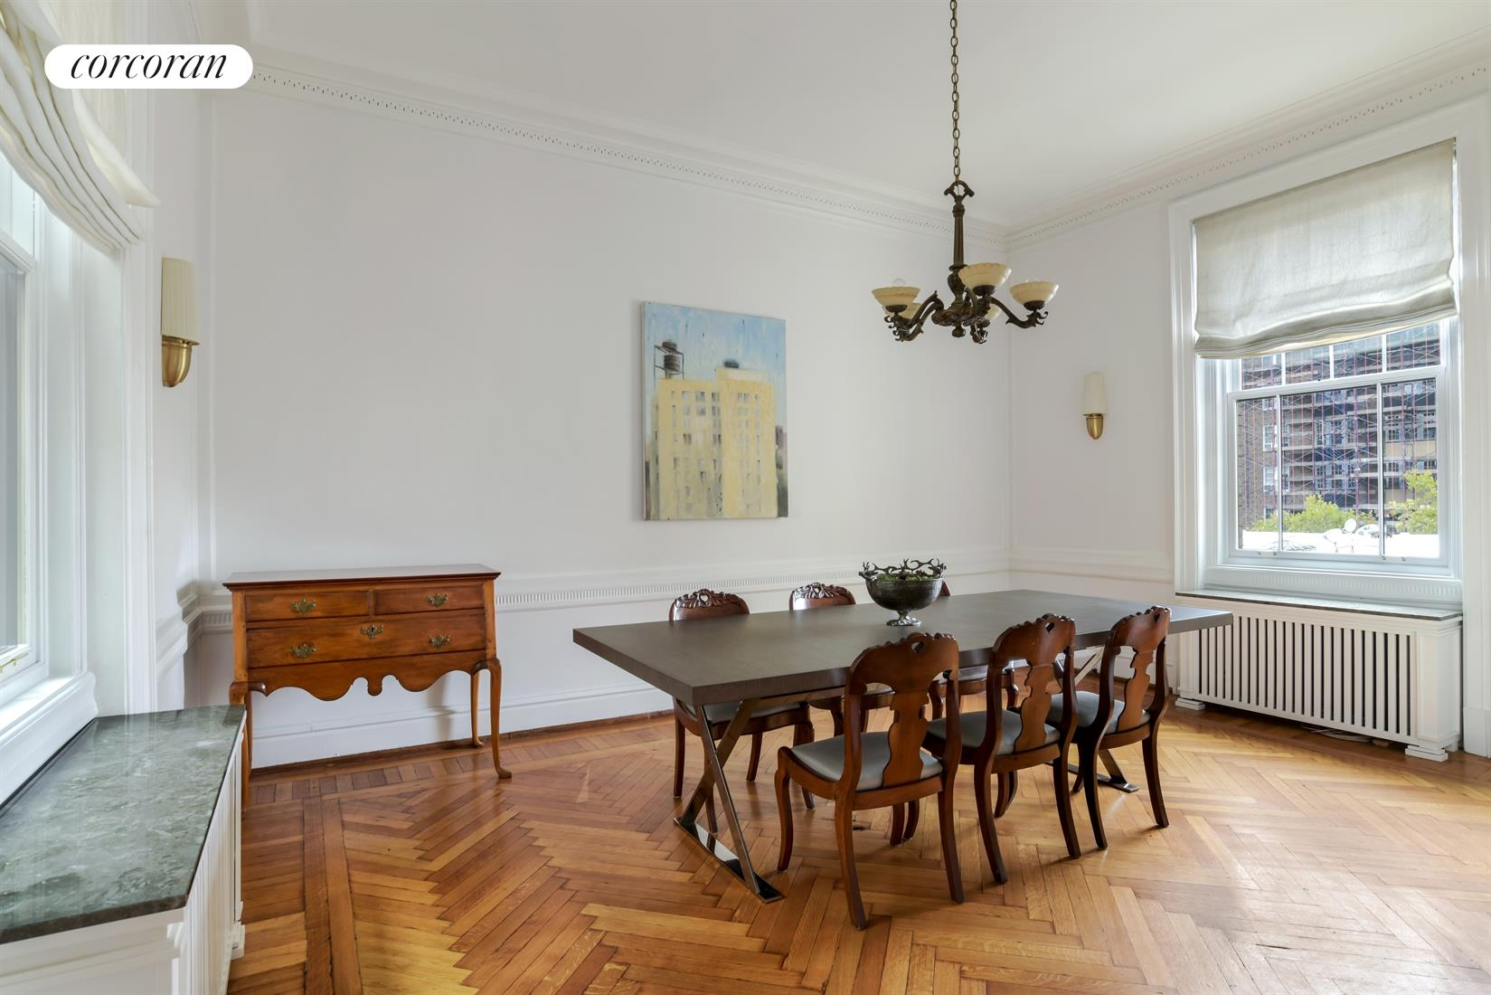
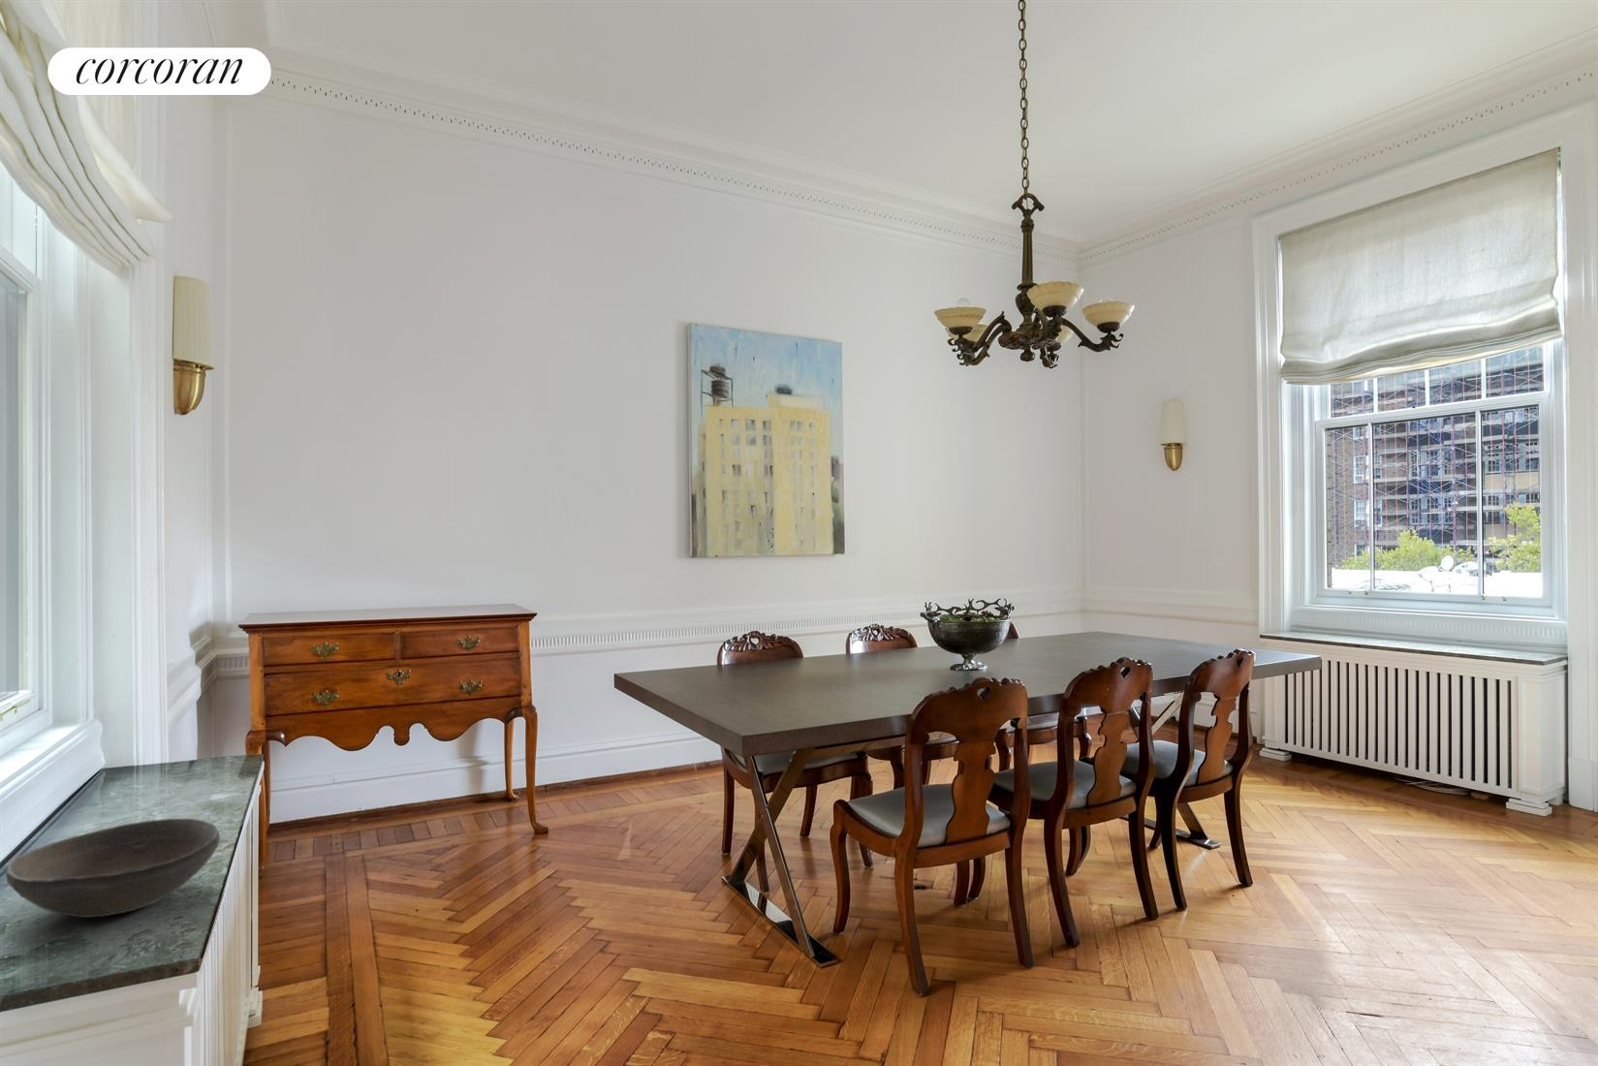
+ bowl [5,817,221,918]
